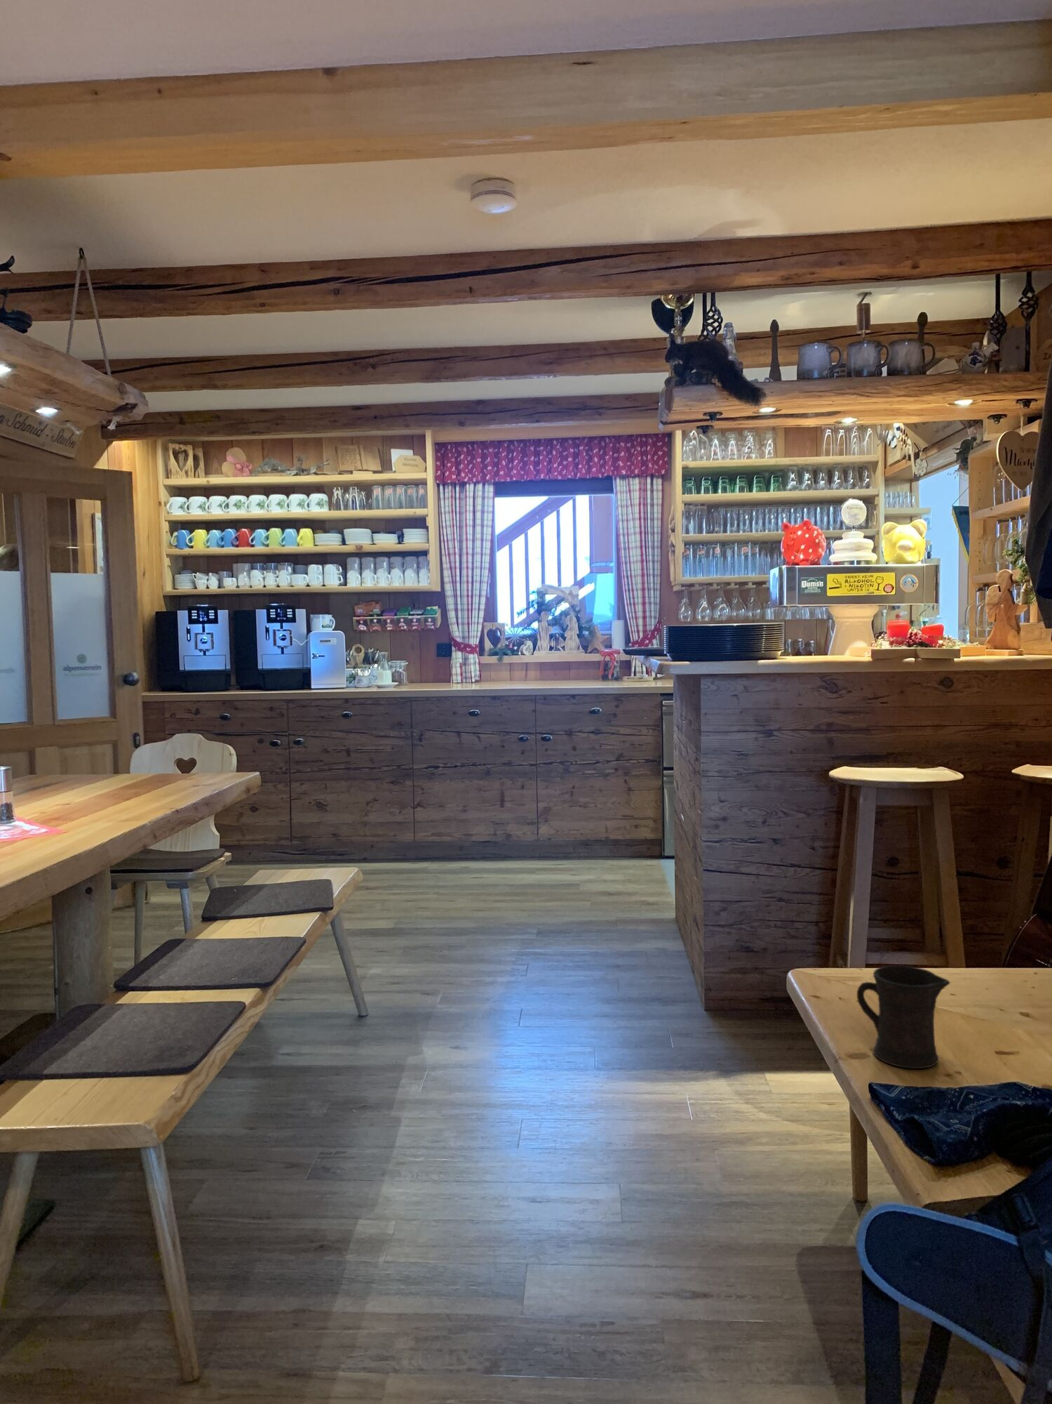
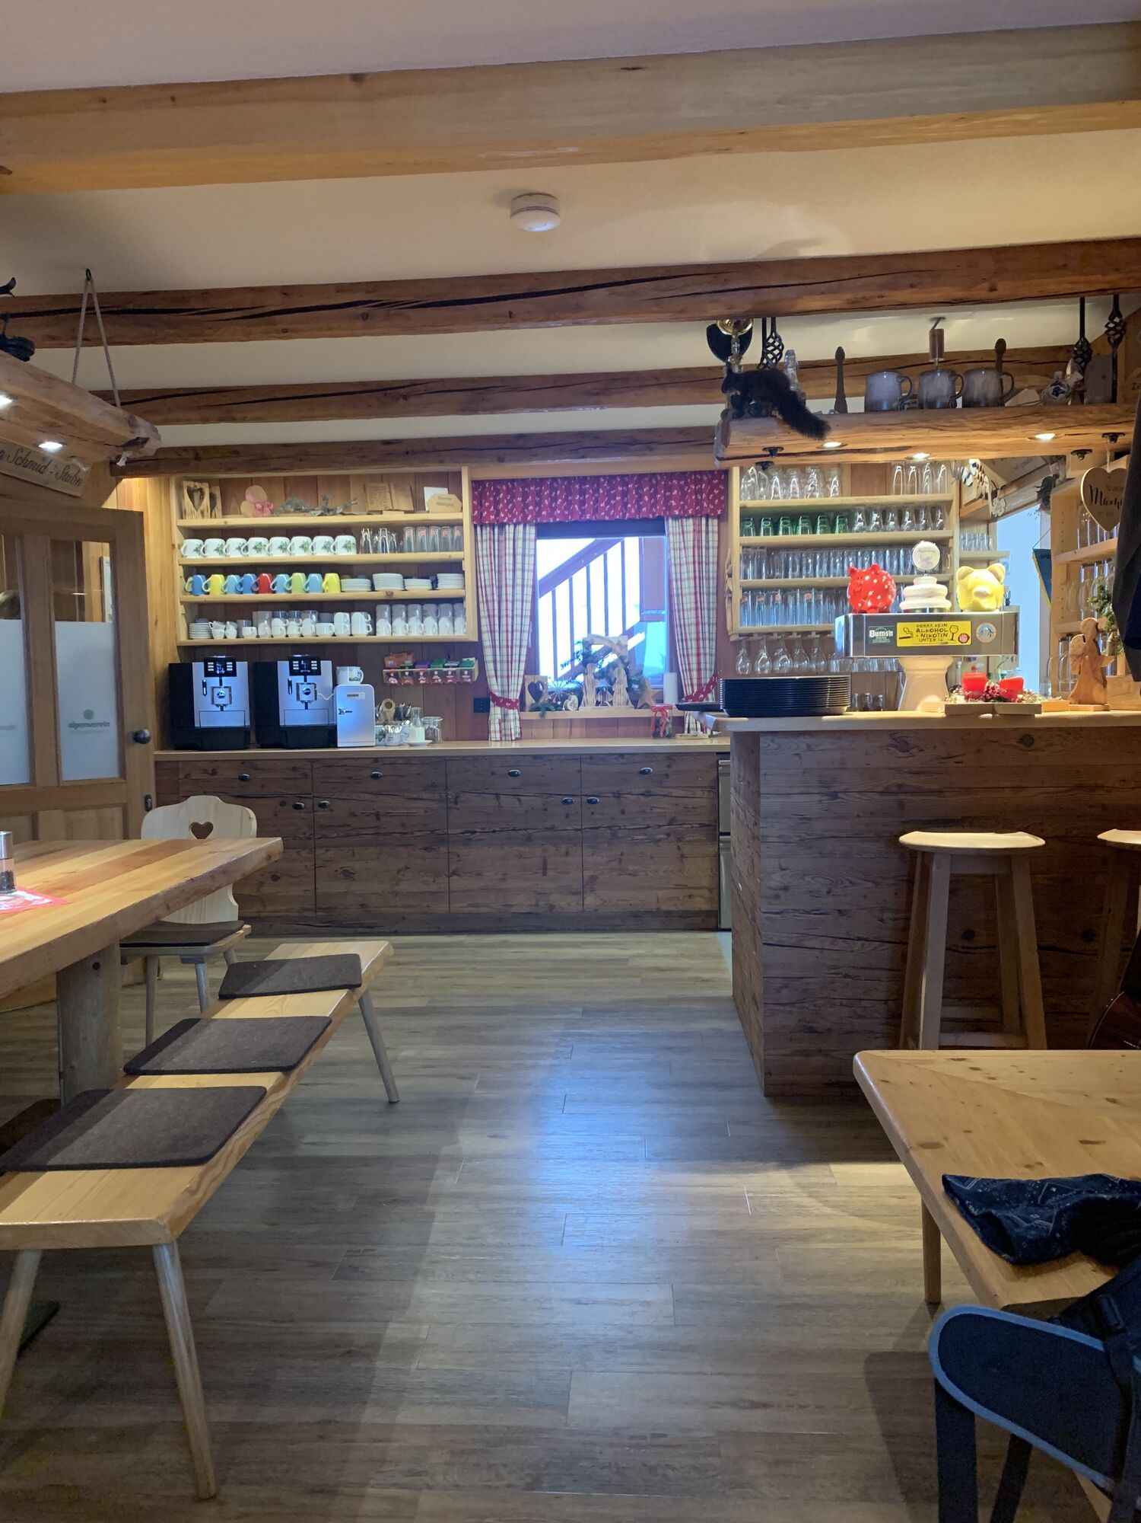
- mug [856,964,951,1069]
